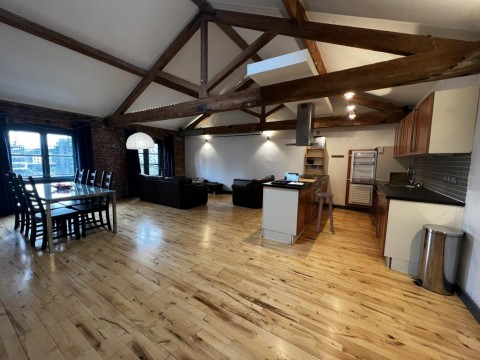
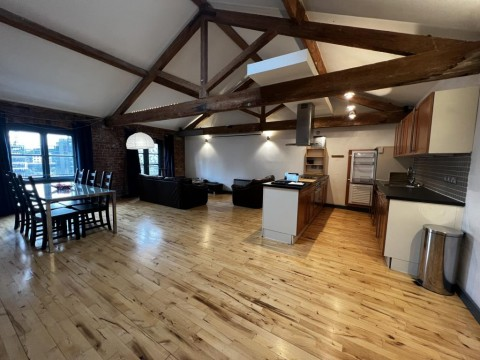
- stool [316,192,335,235]
